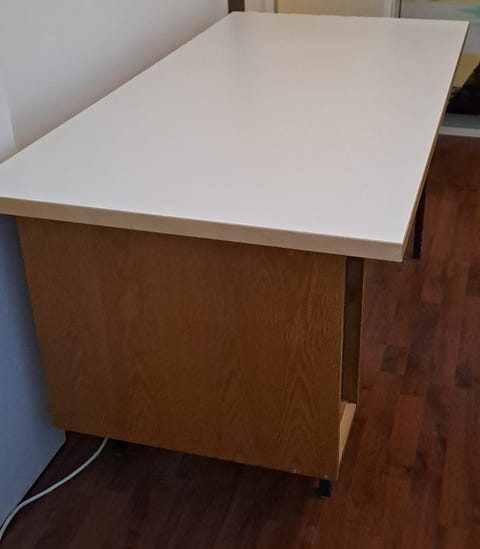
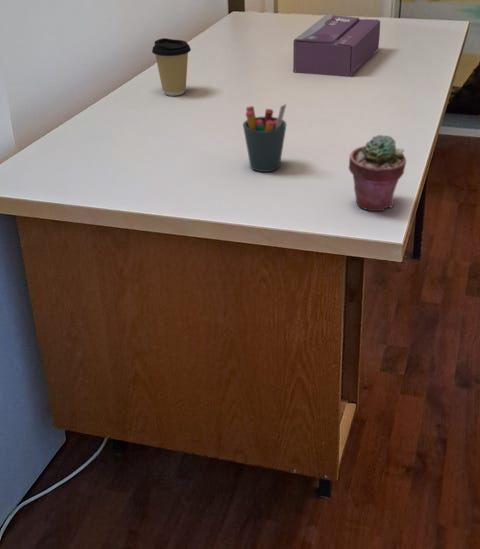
+ potted succulent [348,134,407,212]
+ tissue box [292,13,381,78]
+ pen holder [242,103,288,173]
+ coffee cup [151,37,192,97]
